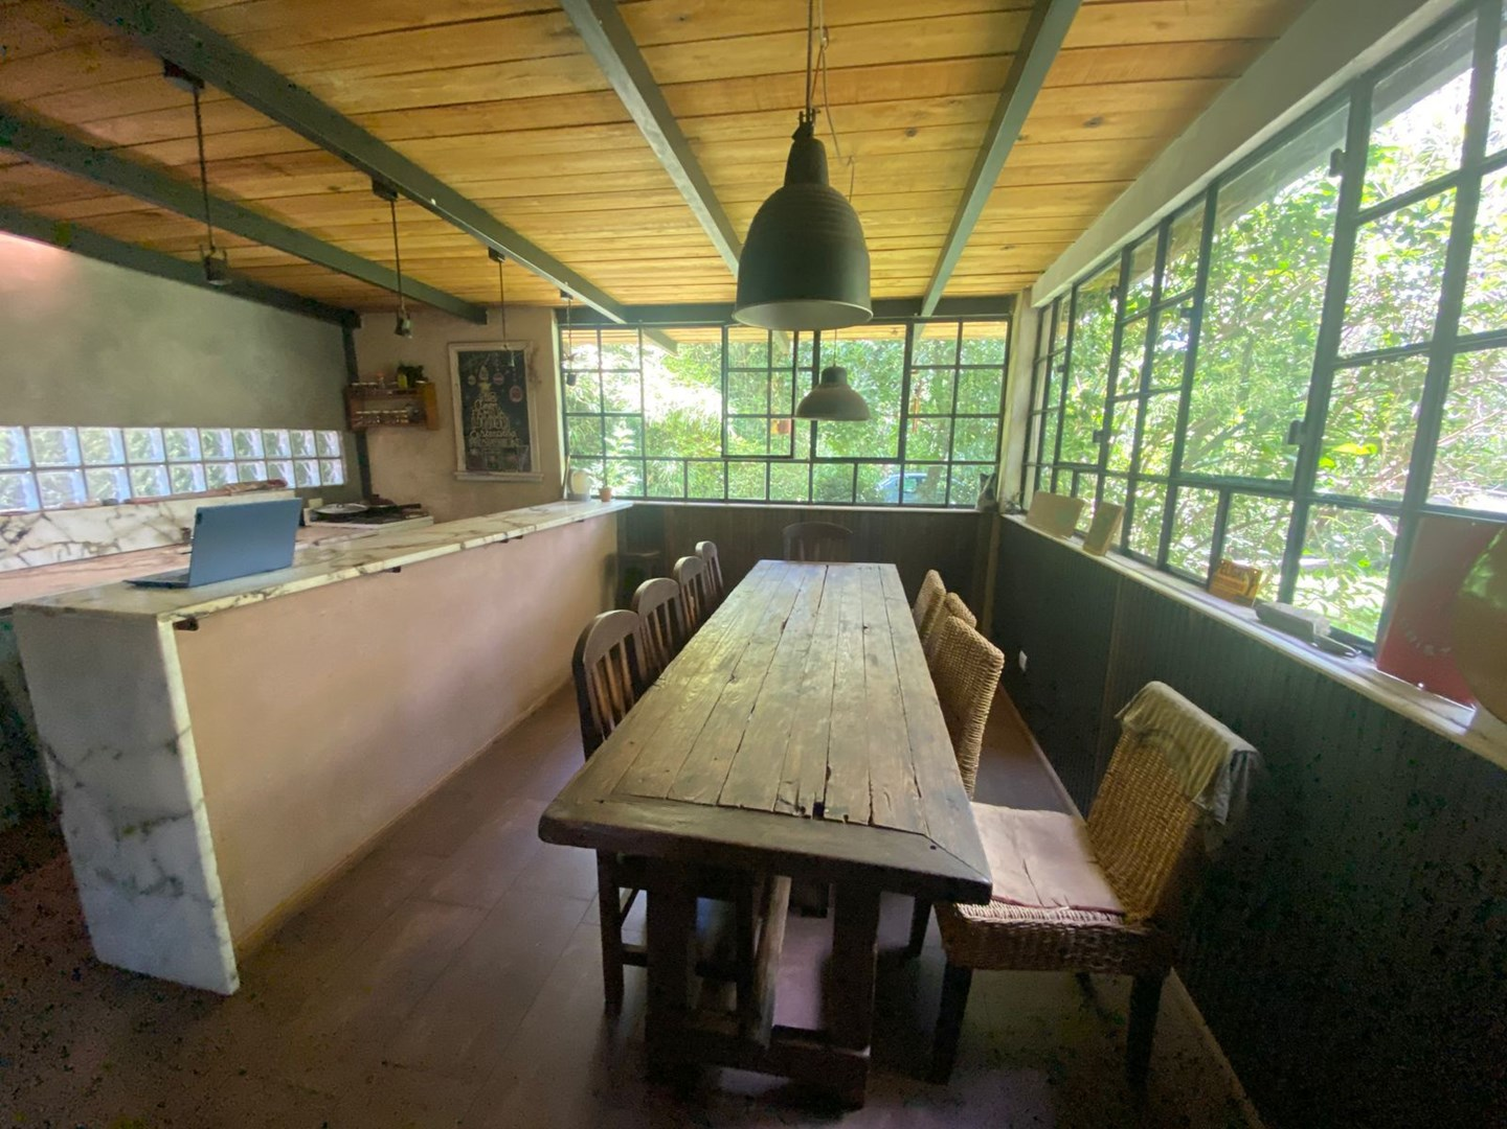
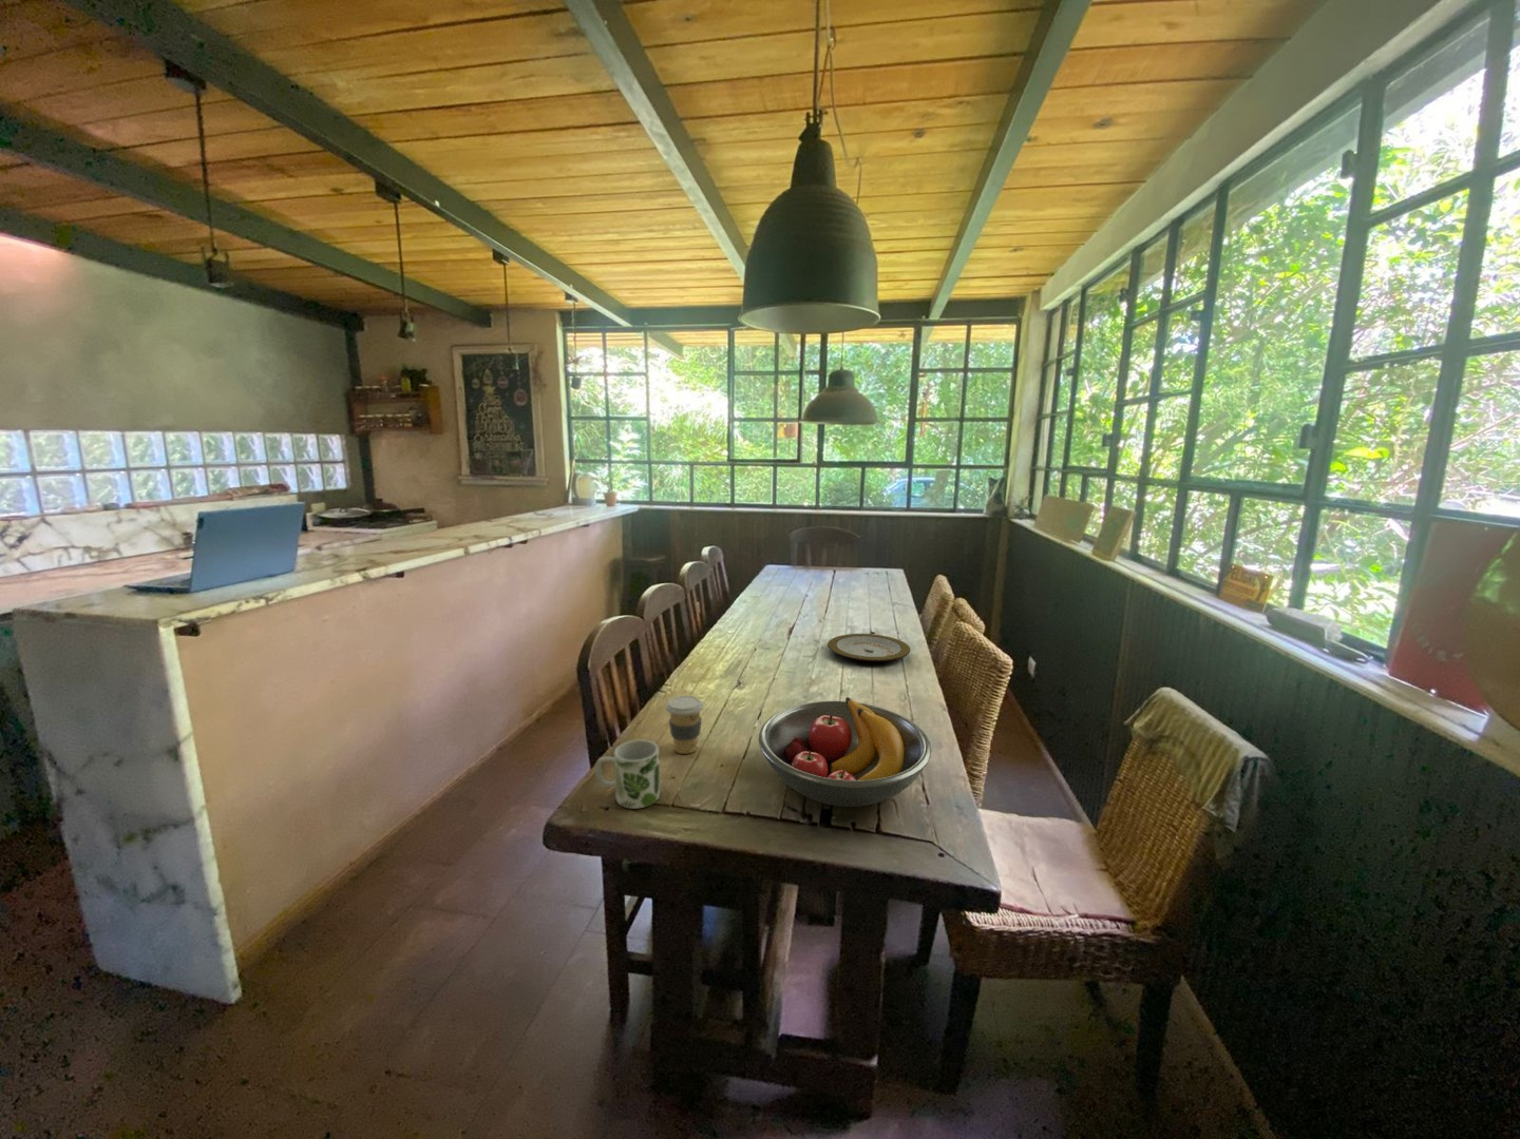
+ fruit bowl [758,696,932,808]
+ coffee cup [665,694,704,755]
+ mug [595,739,661,810]
+ plate [827,633,911,663]
